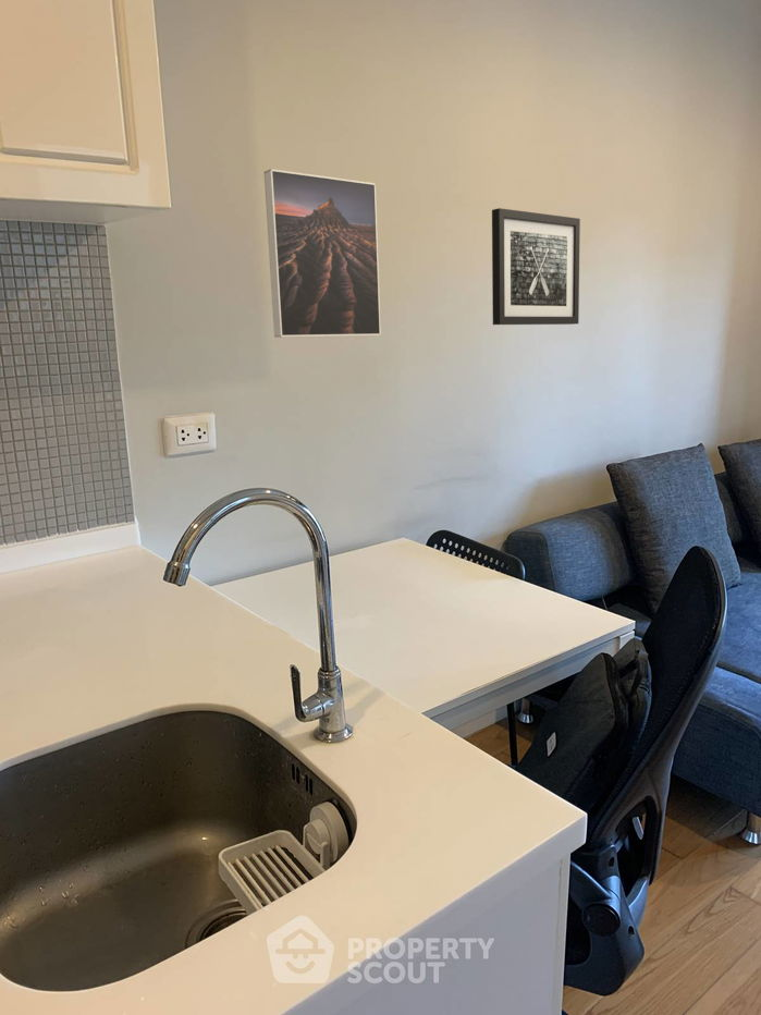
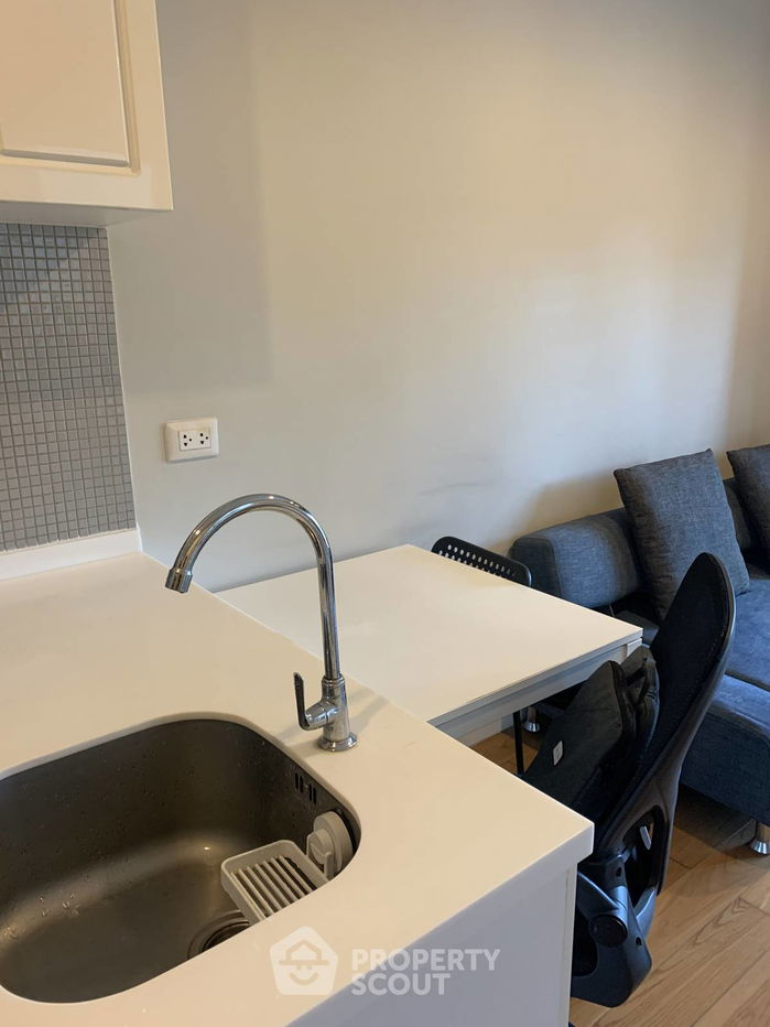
- wall art [491,207,581,326]
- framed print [263,168,382,339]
